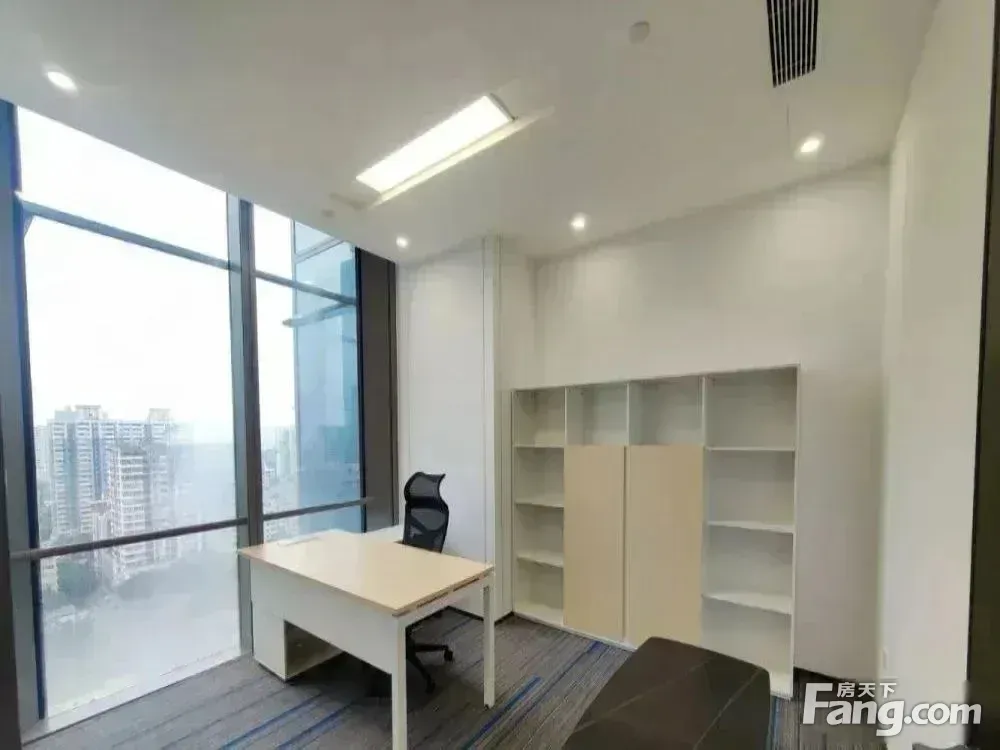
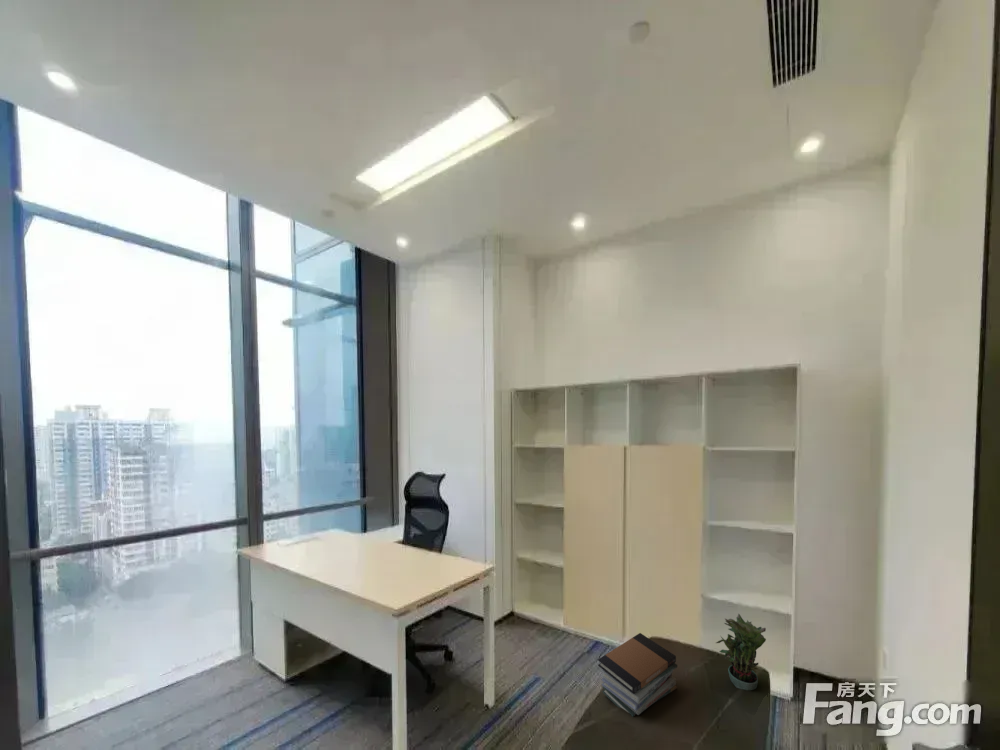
+ book stack [597,632,678,718]
+ potted plant [715,613,767,691]
